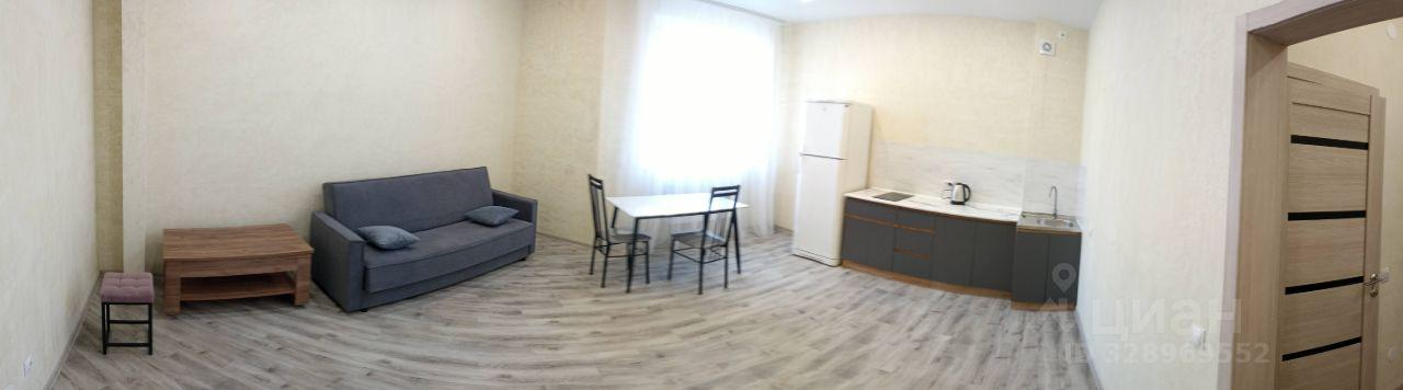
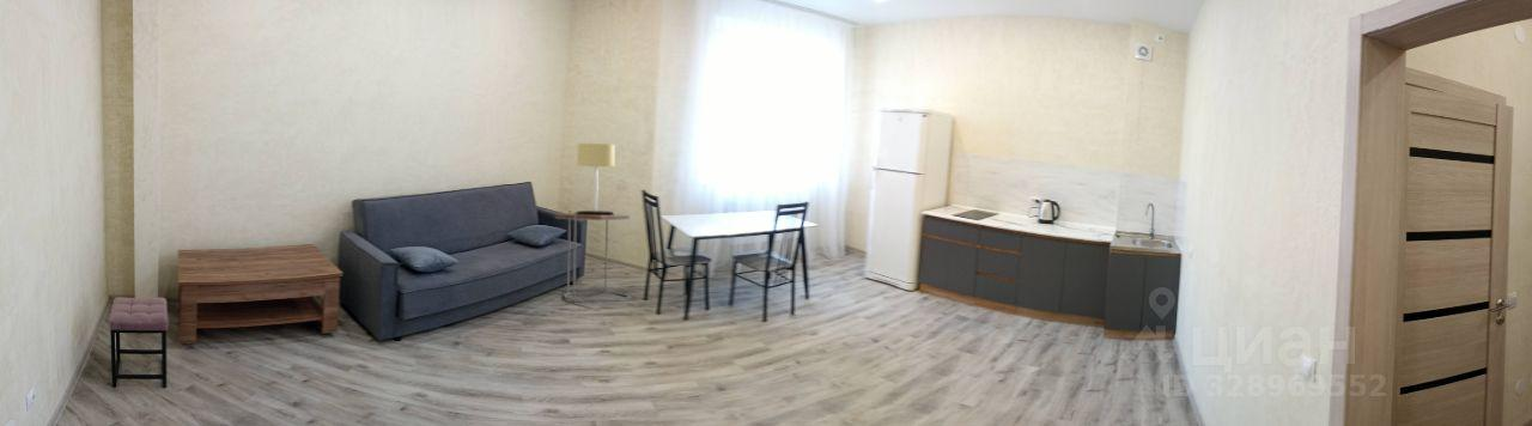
+ side table [554,209,631,303]
+ table lamp [576,142,616,215]
